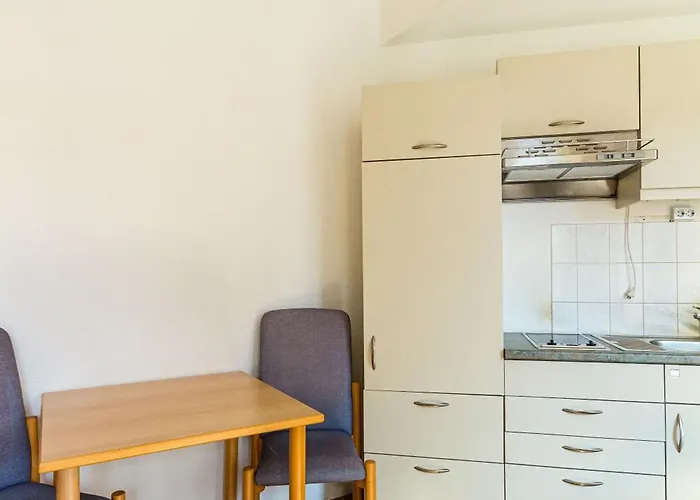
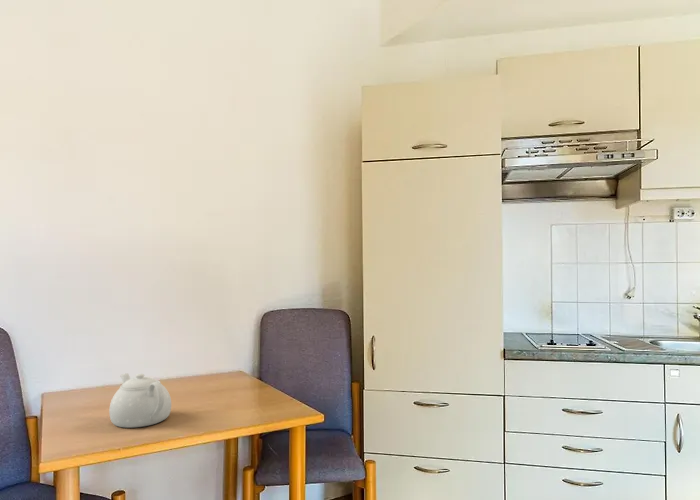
+ teapot [108,372,172,429]
